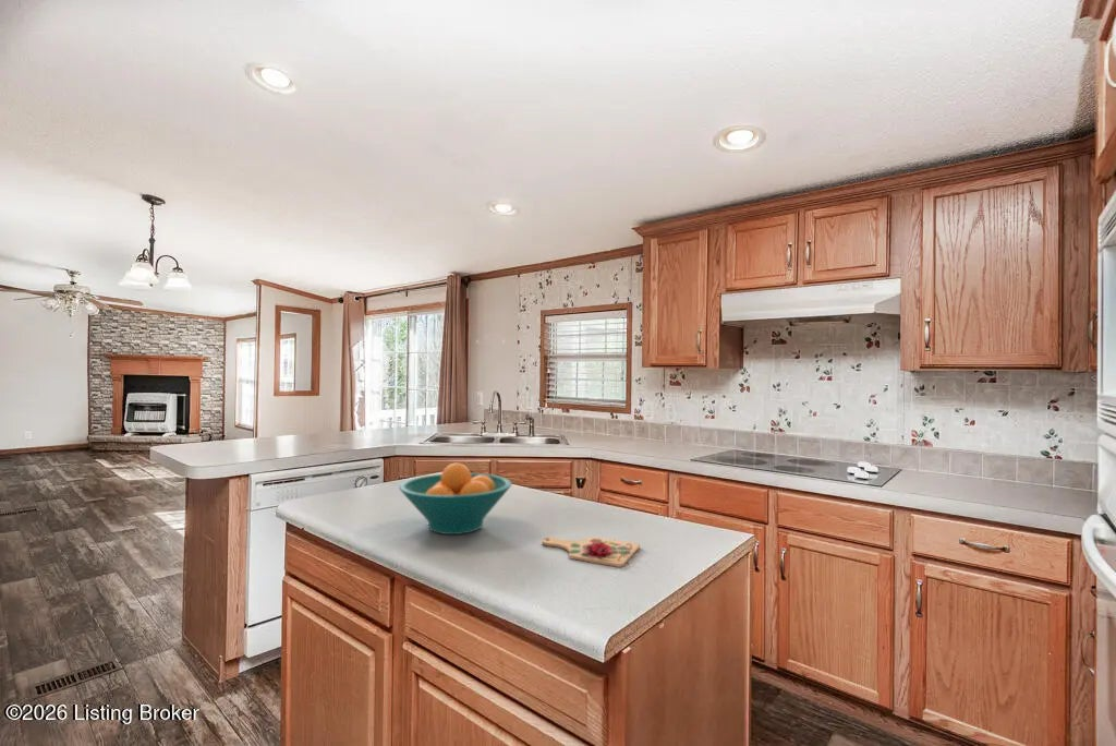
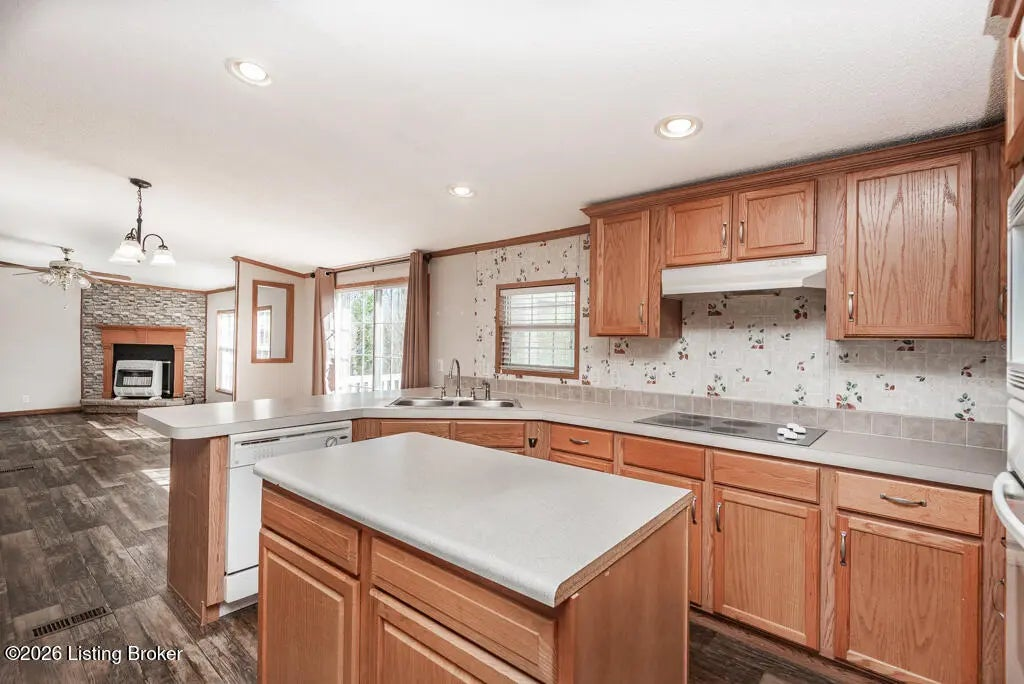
- fruit bowl [398,462,512,536]
- cutting board [542,536,641,568]
